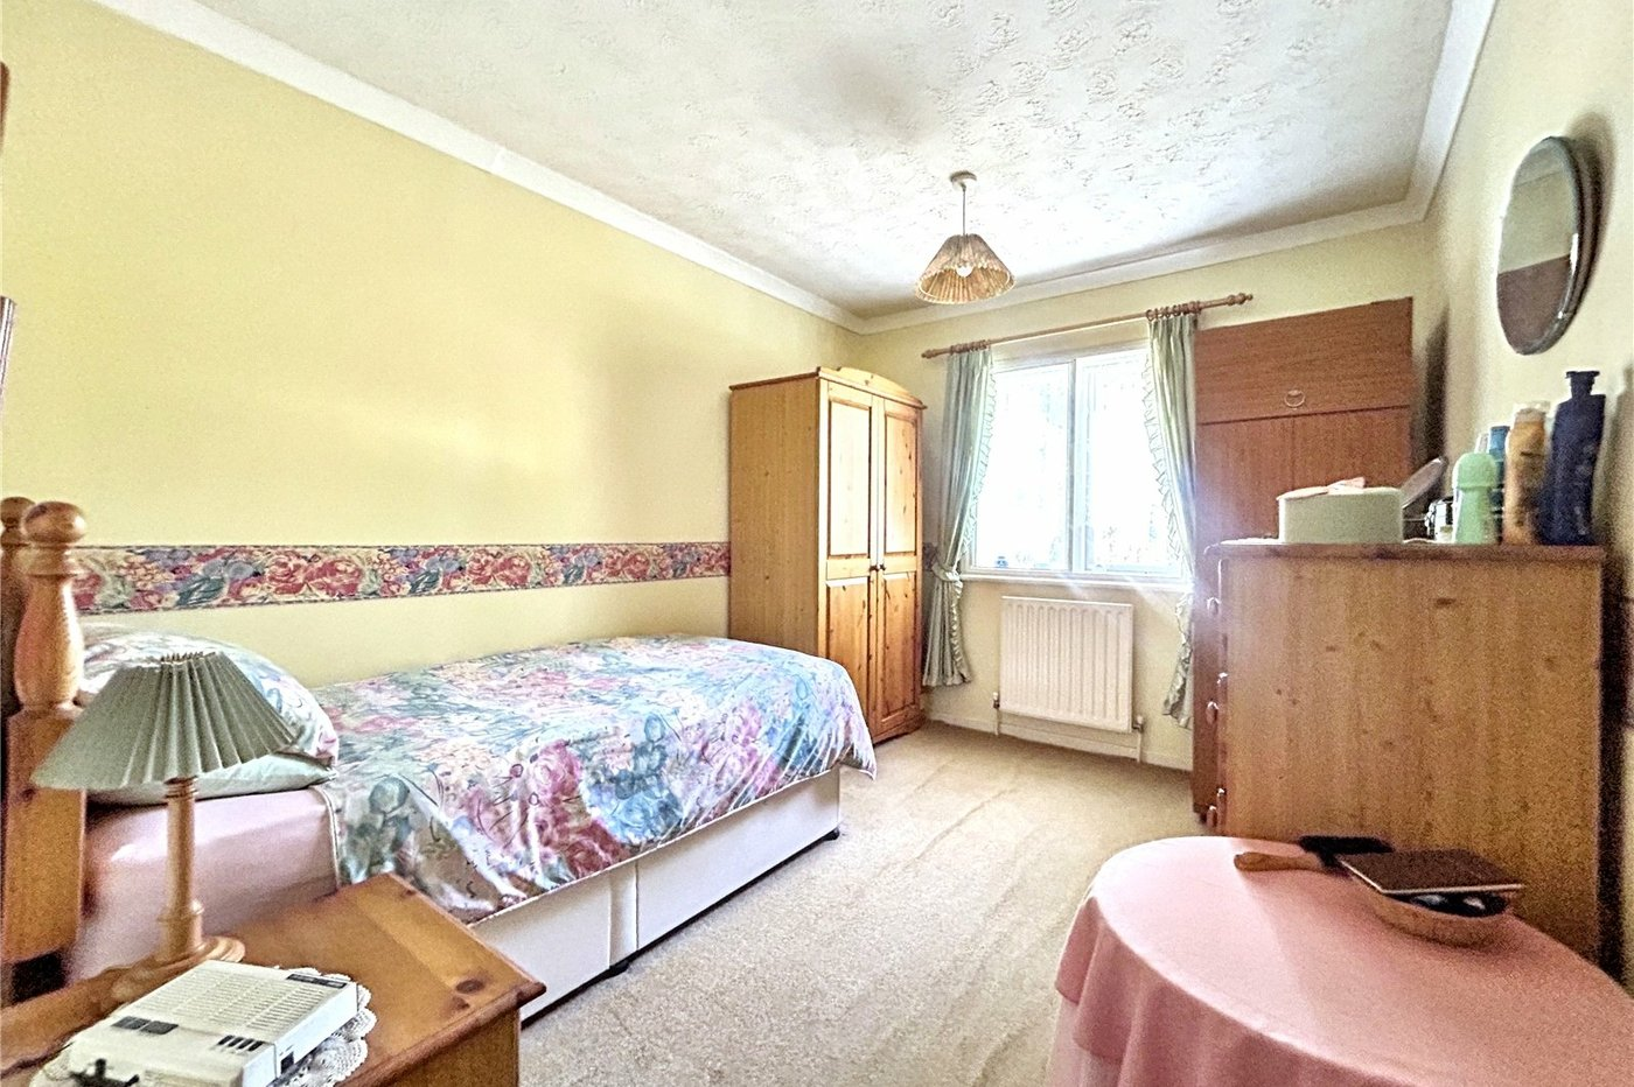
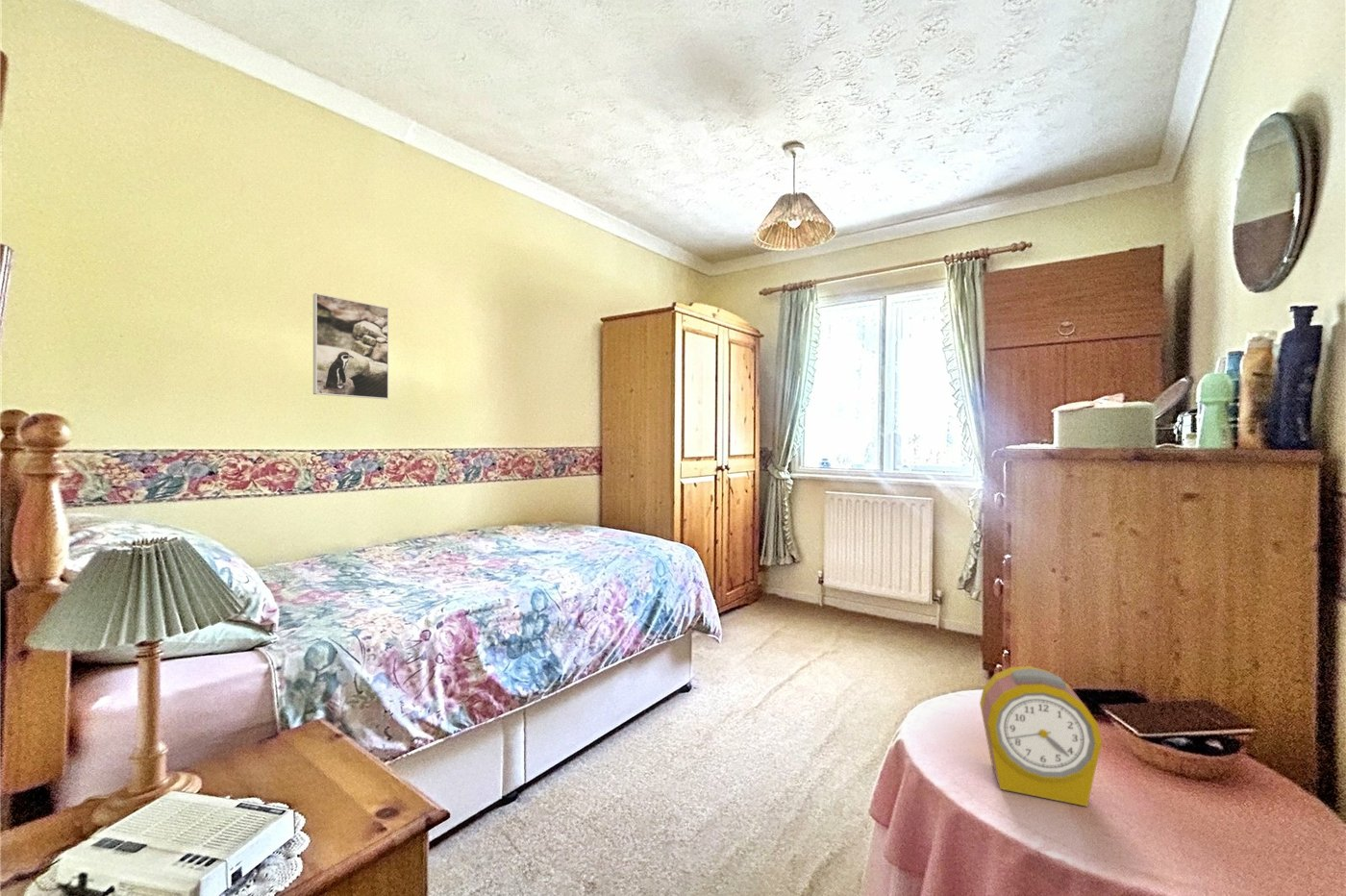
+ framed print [312,292,389,400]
+ alarm clock [979,665,1103,808]
